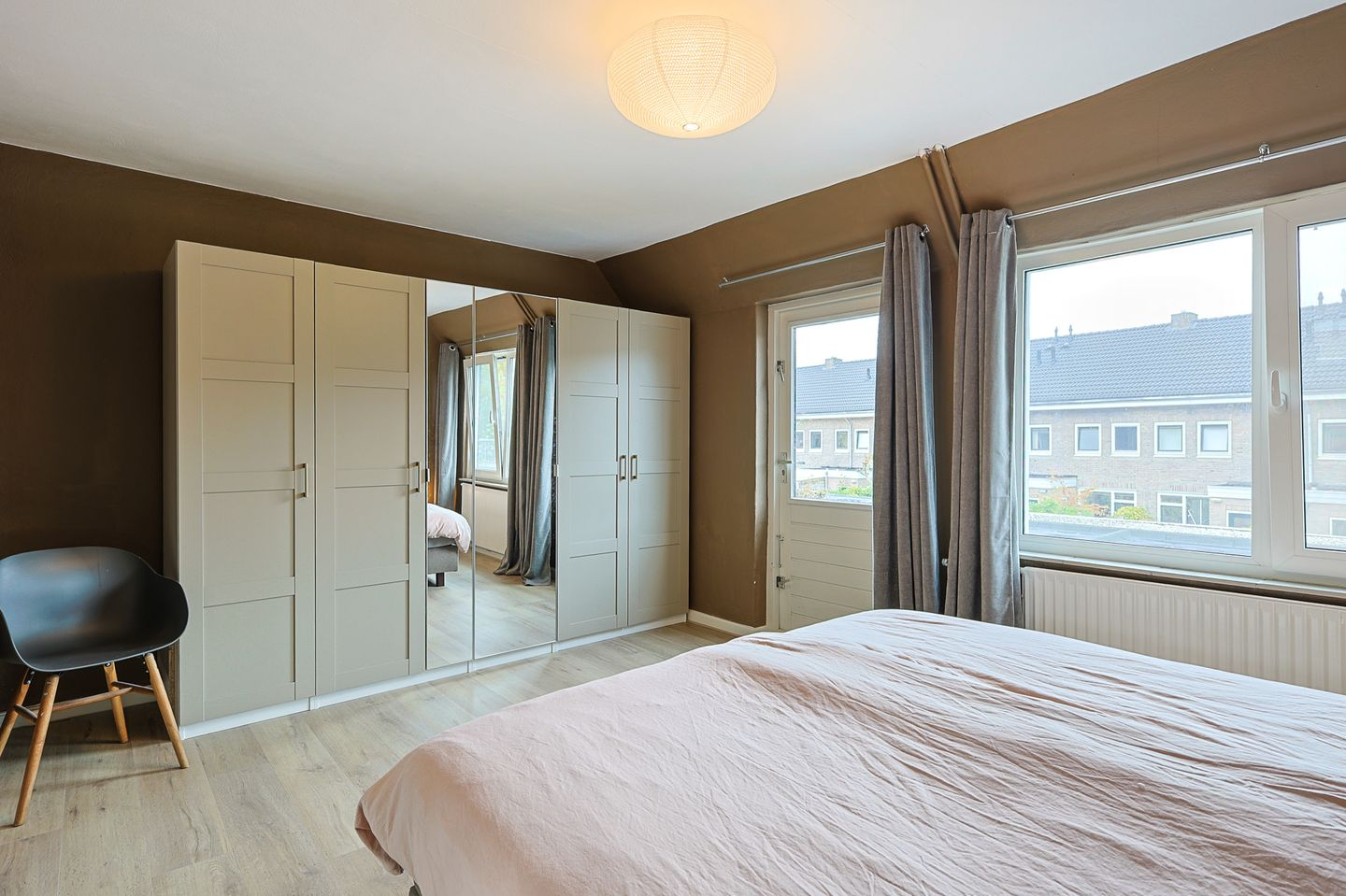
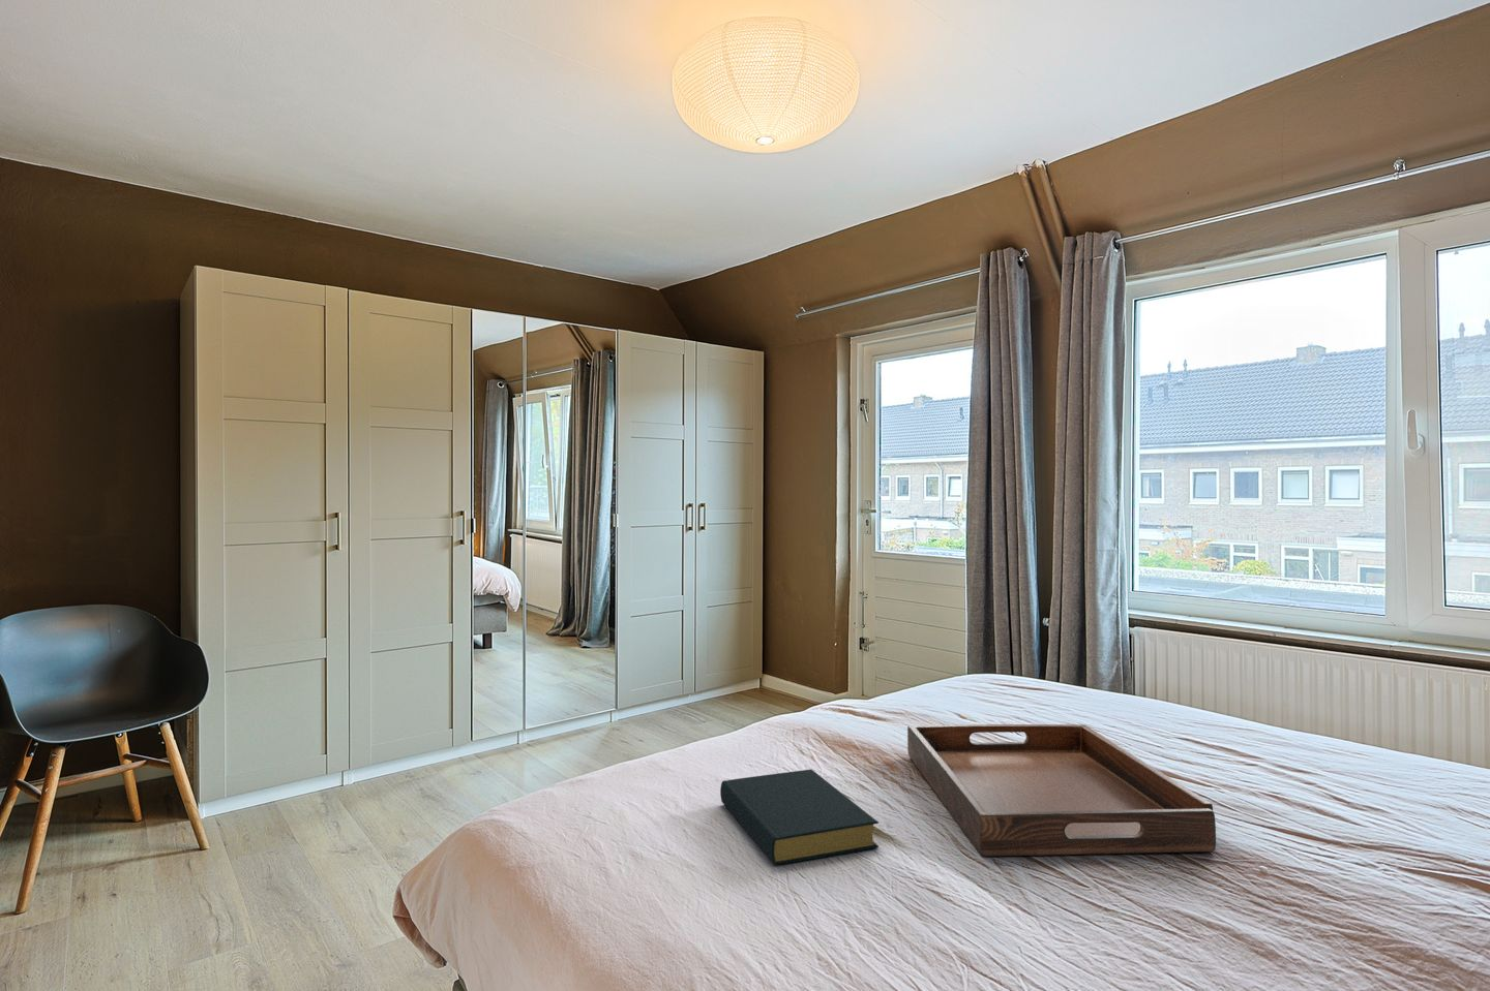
+ serving tray [907,723,1217,857]
+ hardback book [720,769,880,866]
